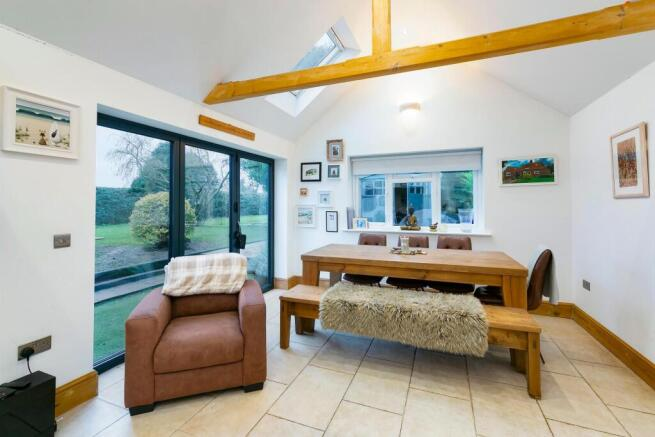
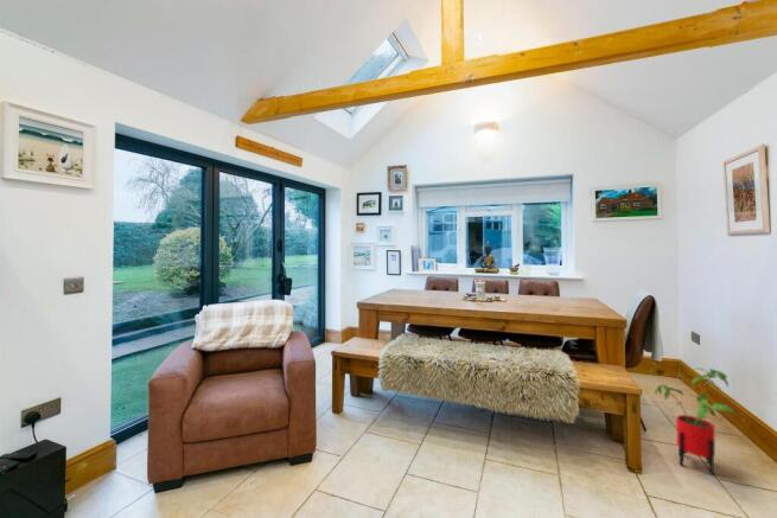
+ house plant [654,366,738,475]
